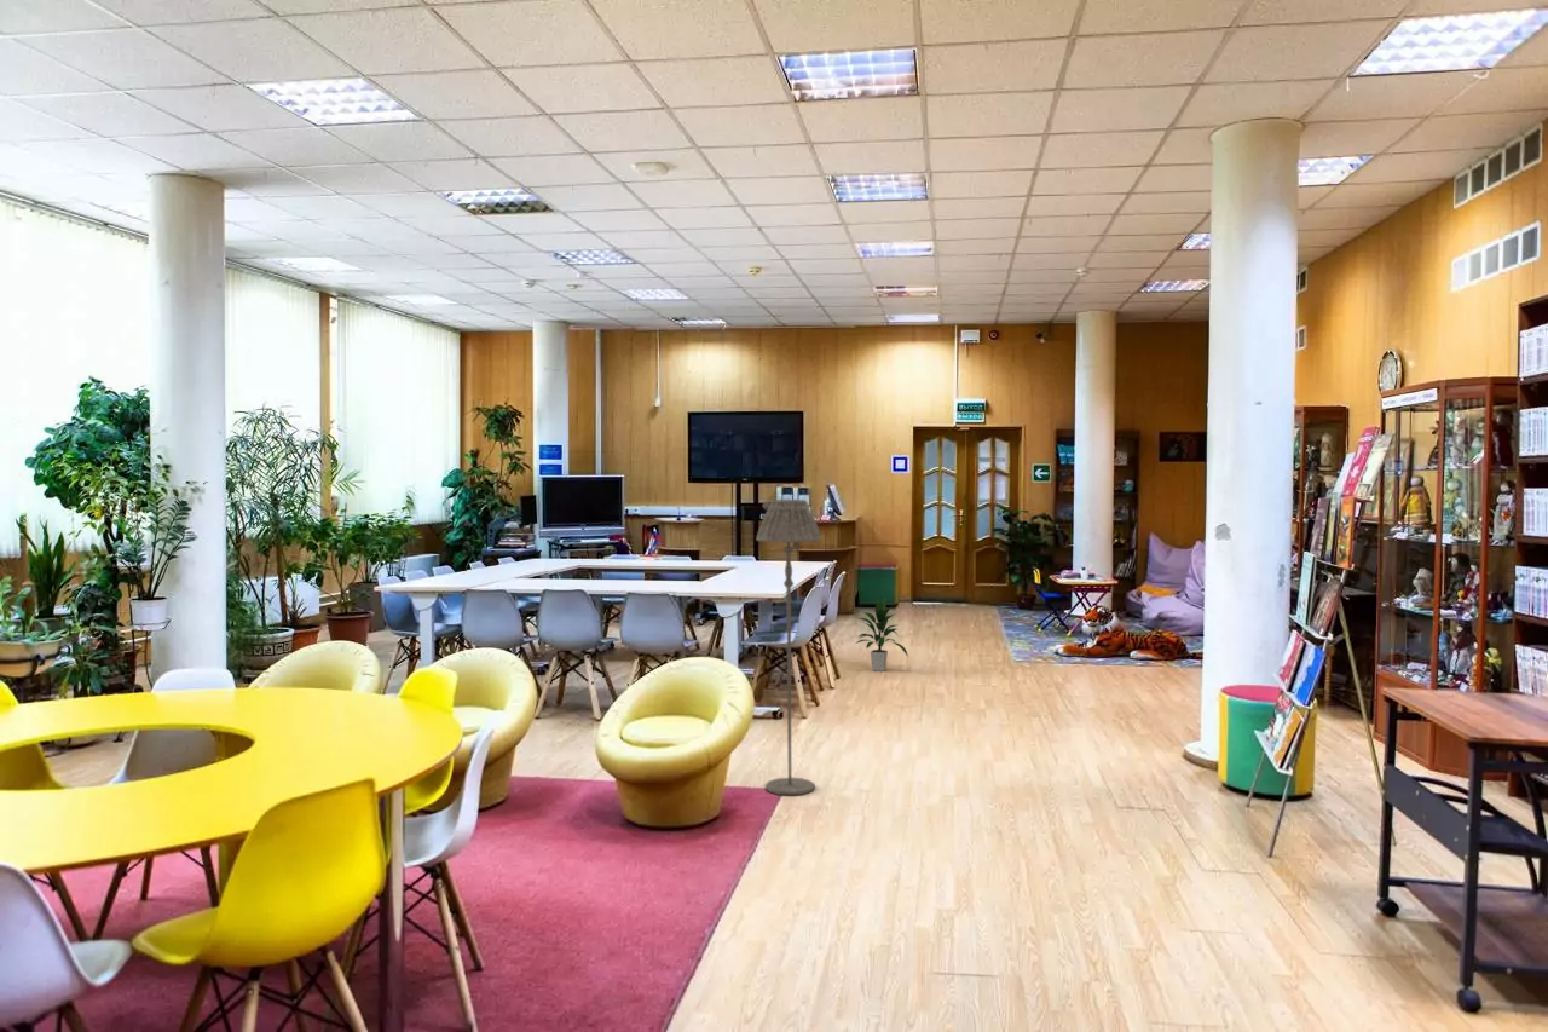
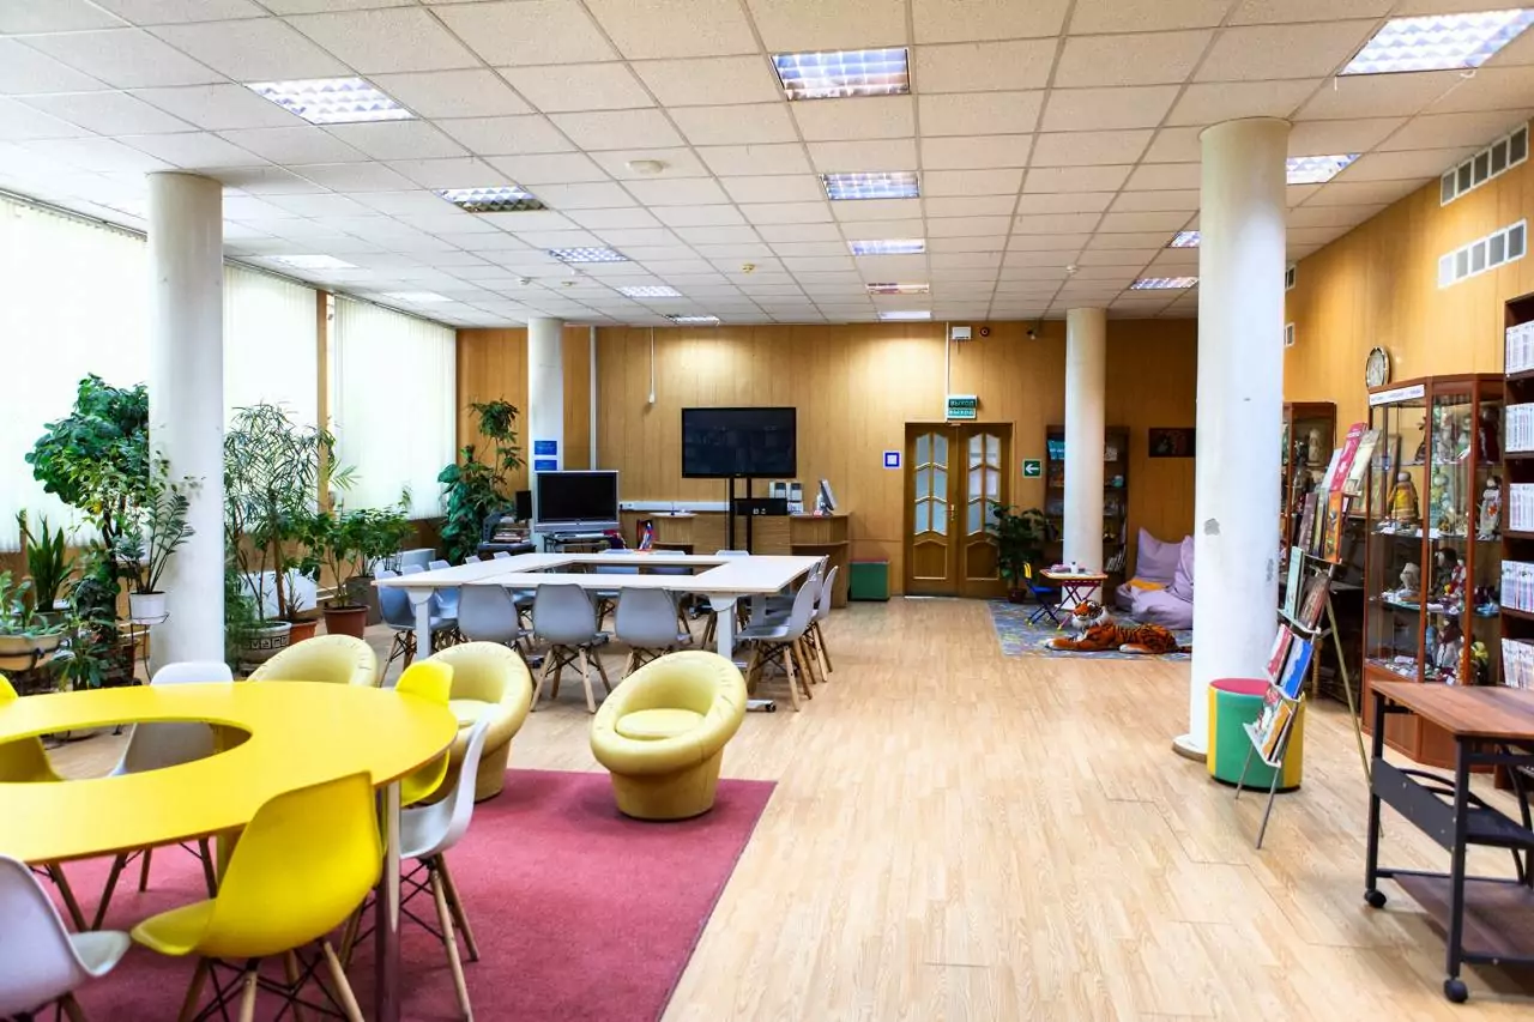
- indoor plant [853,596,909,673]
- floor lamp [755,498,822,796]
